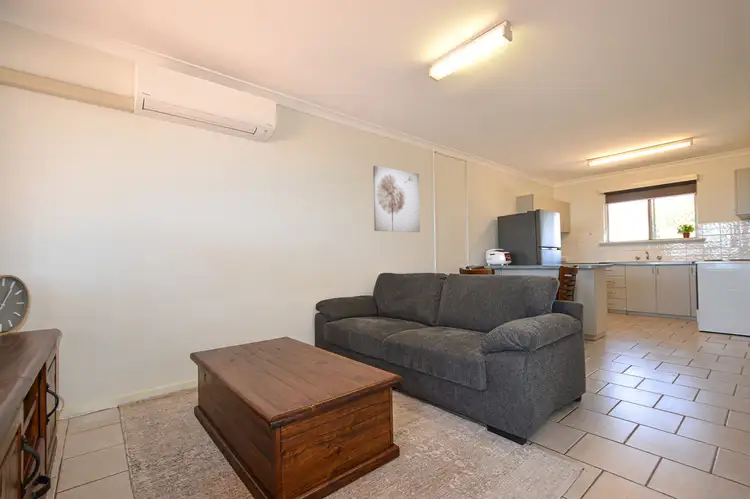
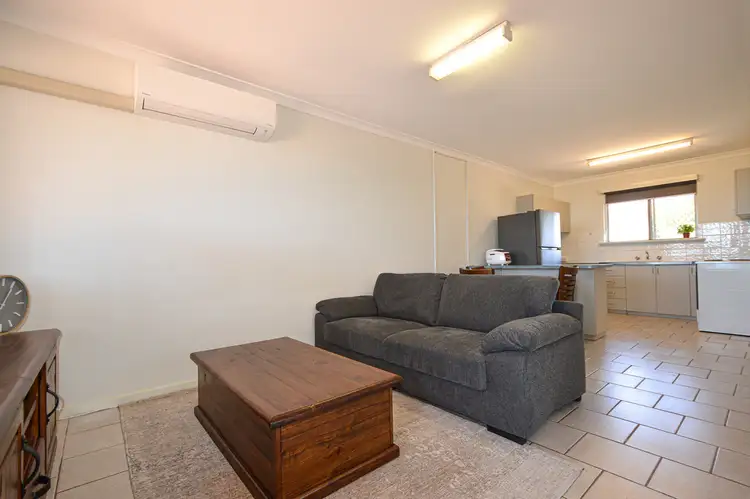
- wall art [372,165,421,233]
